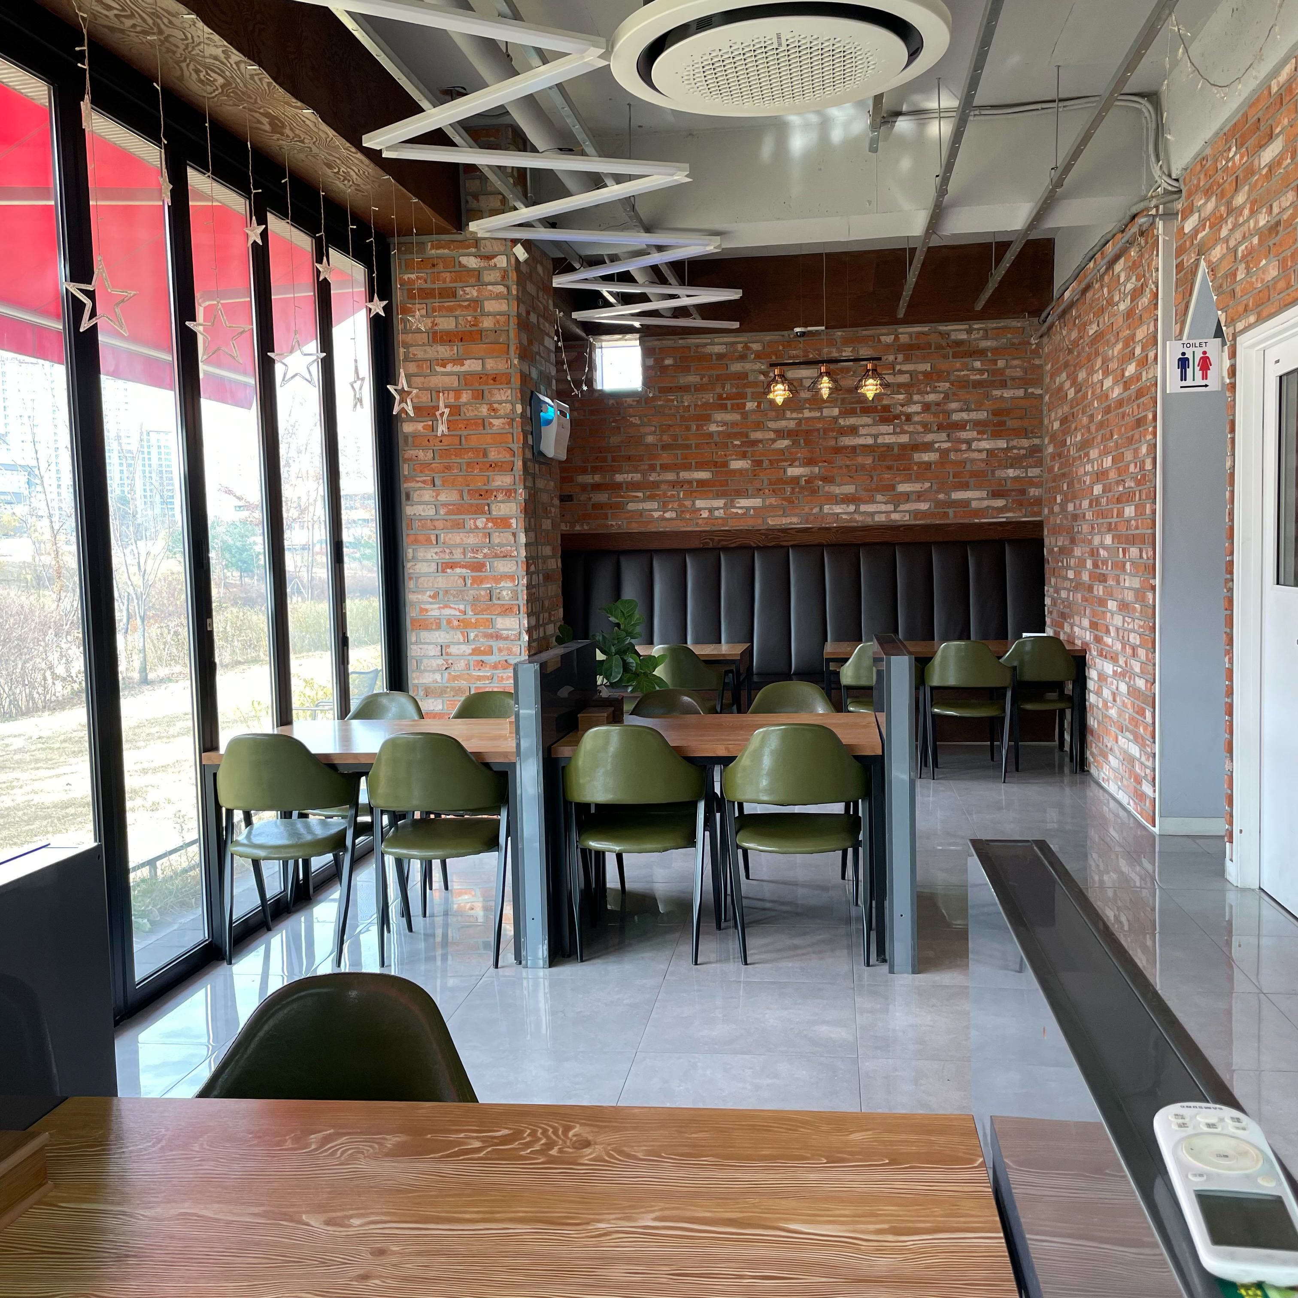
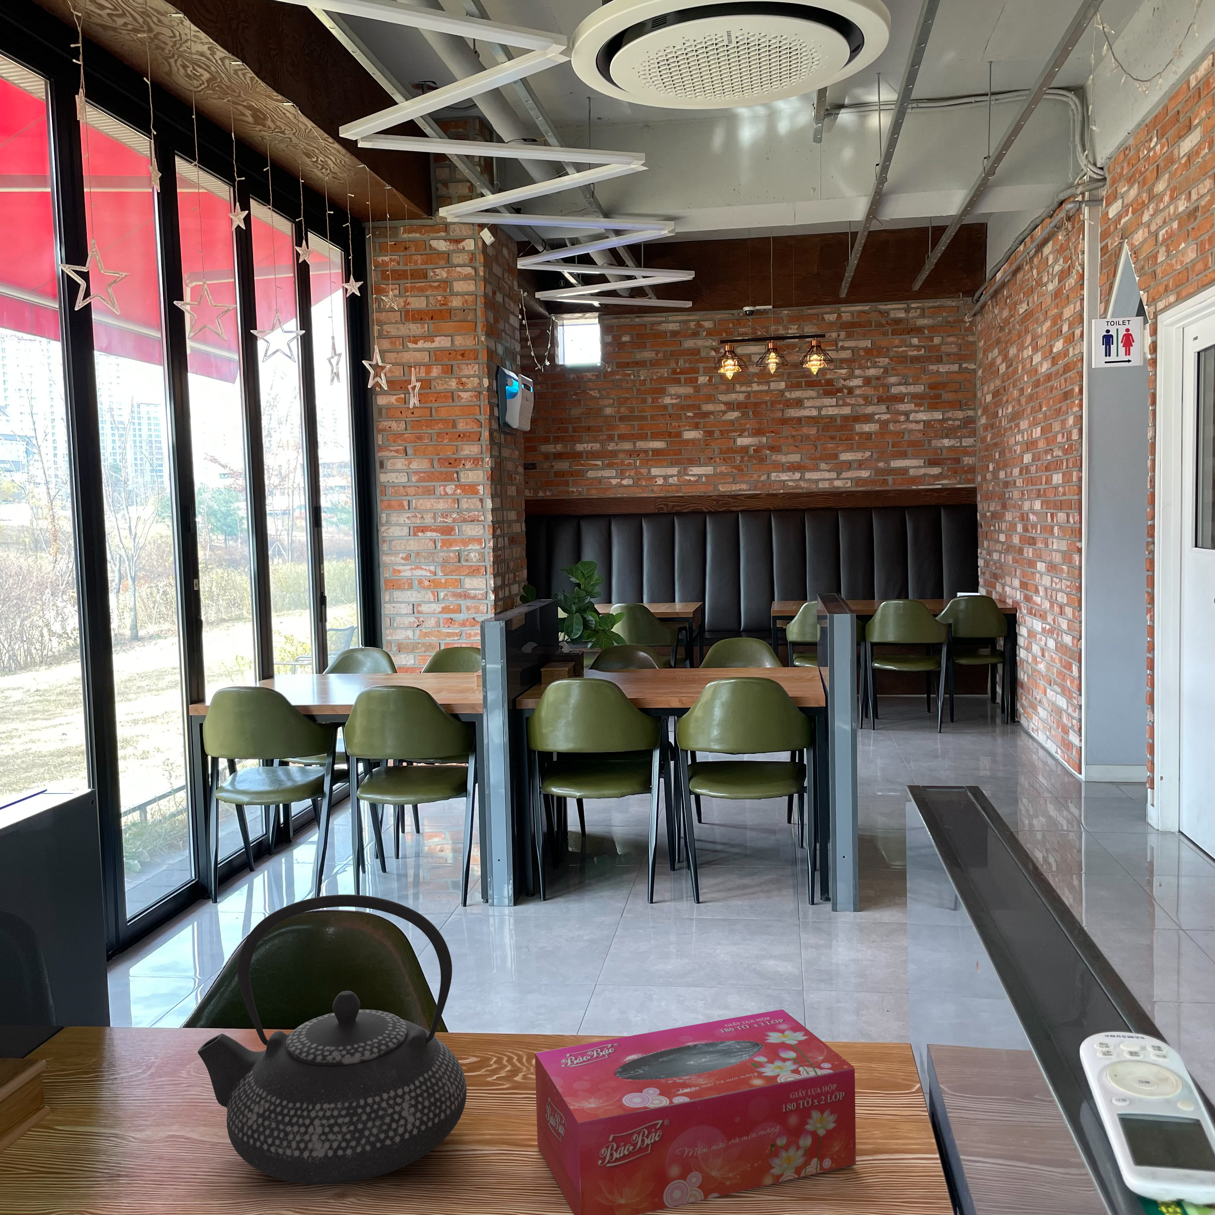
+ tissue box [534,1009,857,1215]
+ teapot [197,893,467,1185]
